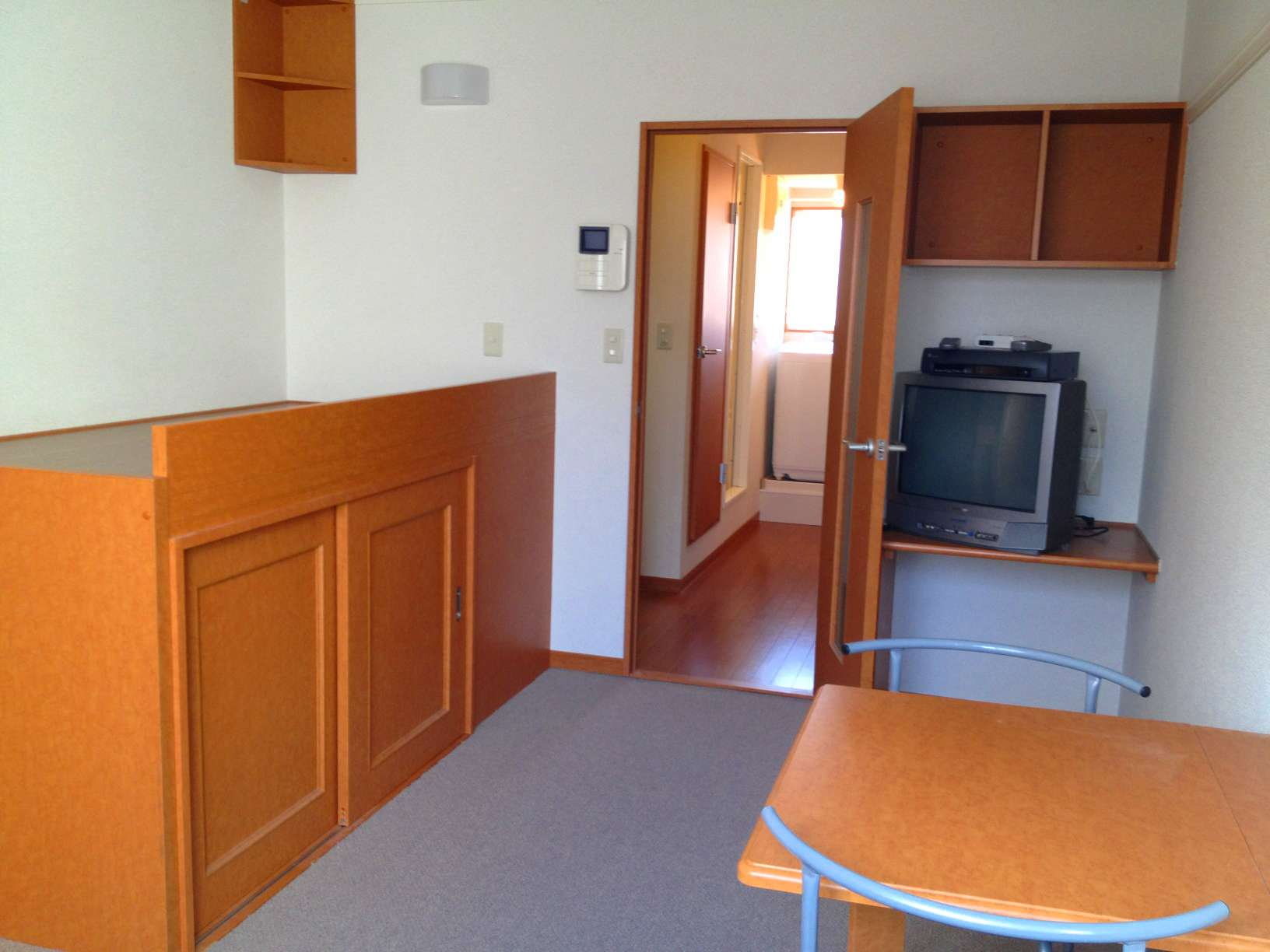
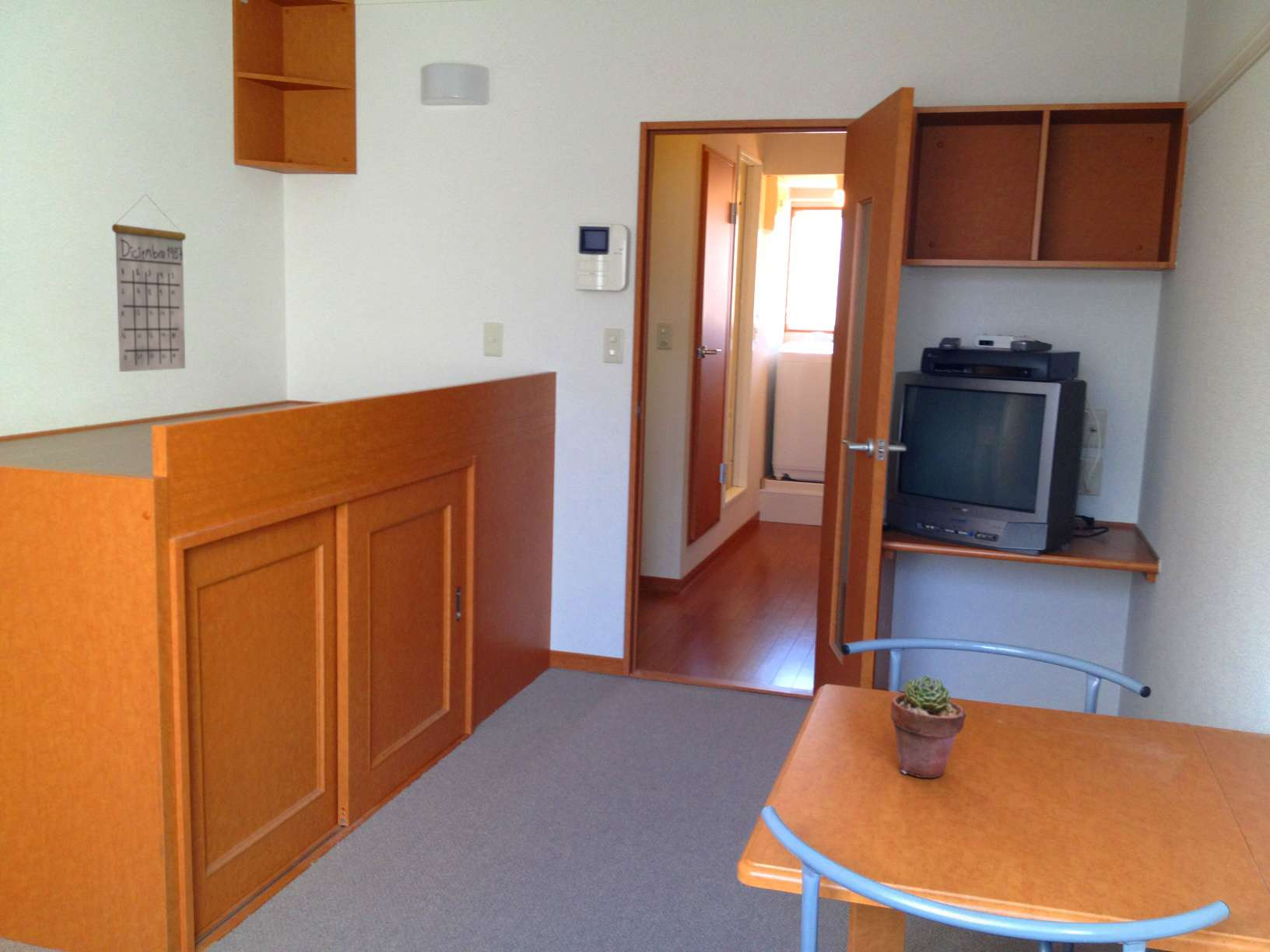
+ calendar [111,194,187,373]
+ potted succulent [889,674,967,779]
